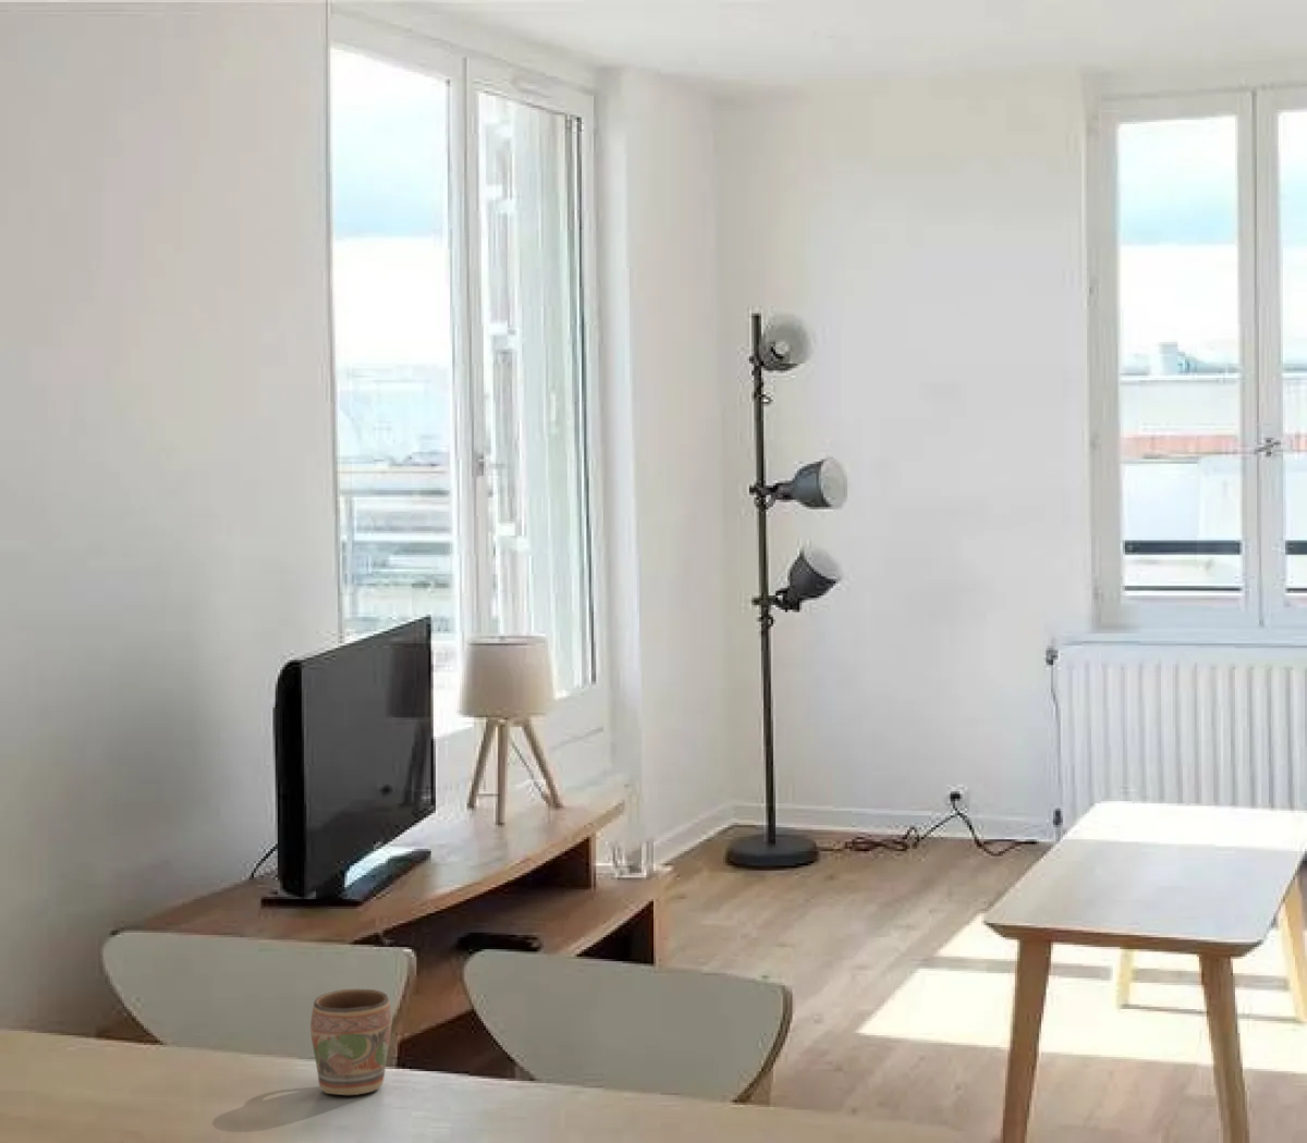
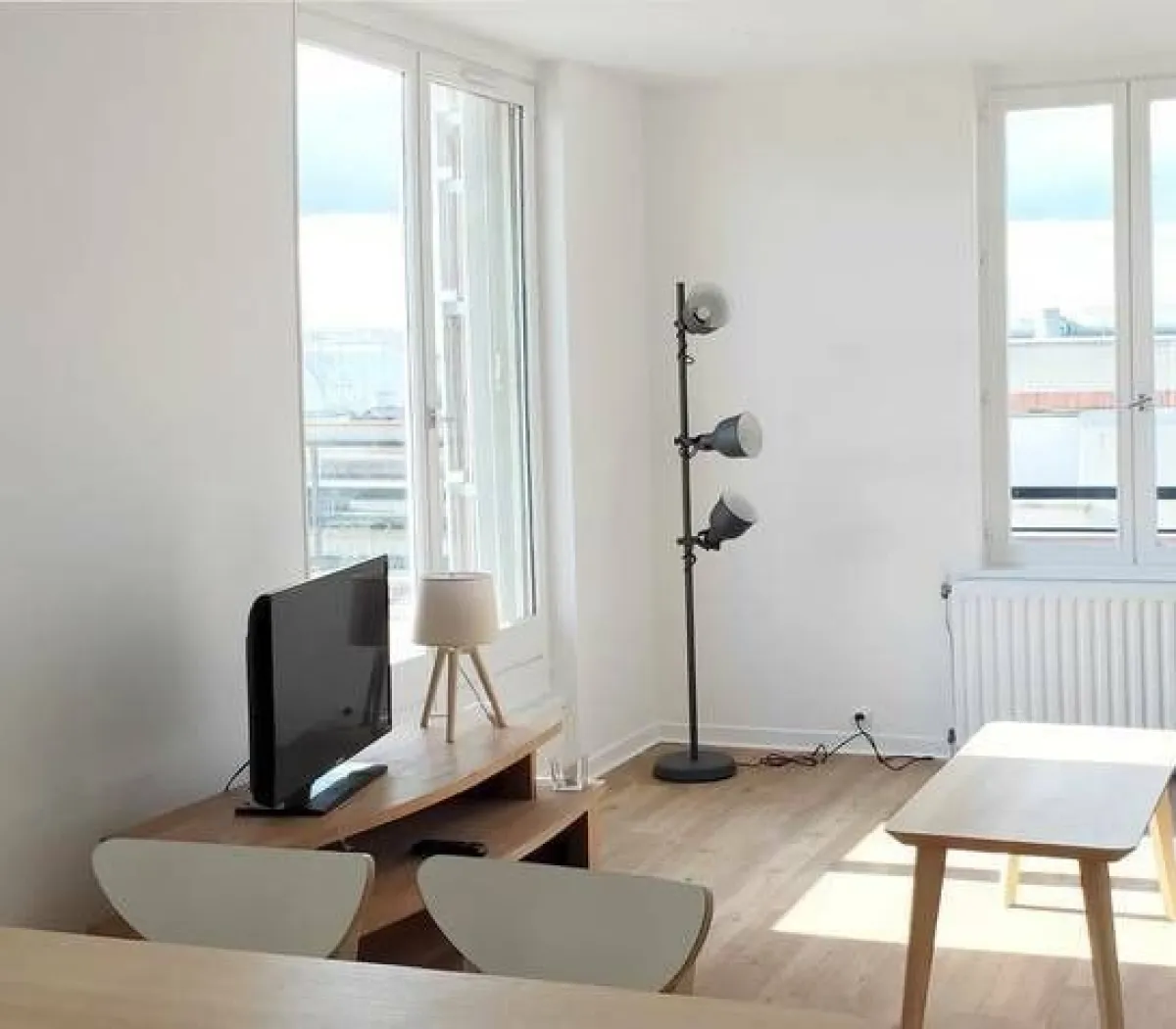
- mug [309,989,392,1096]
